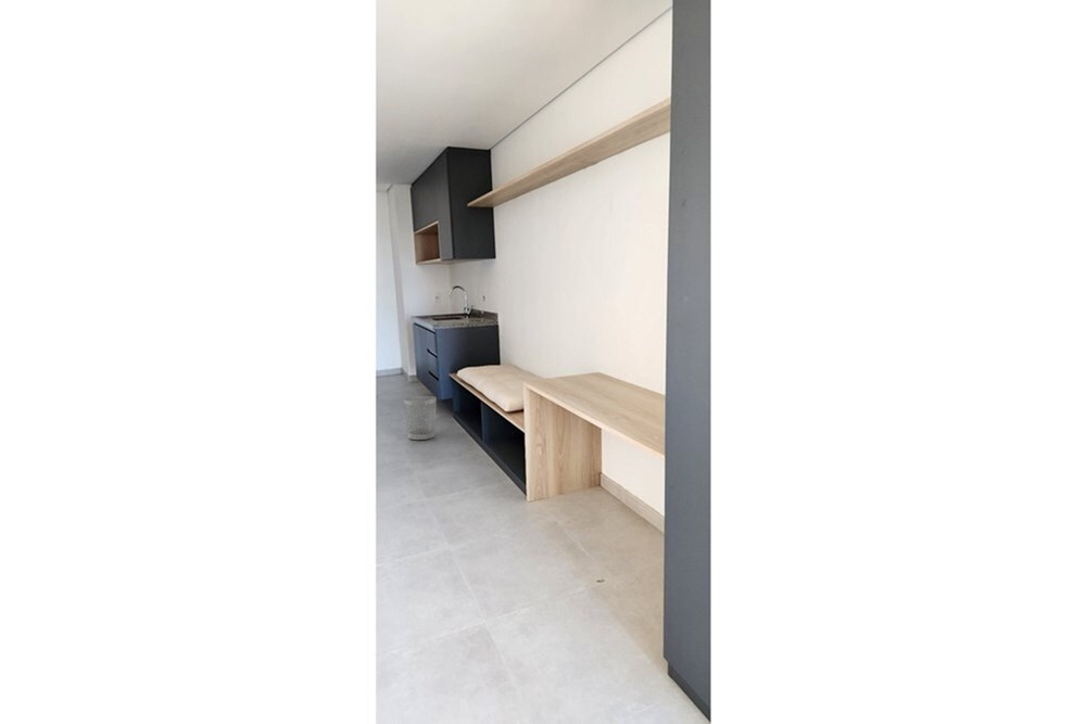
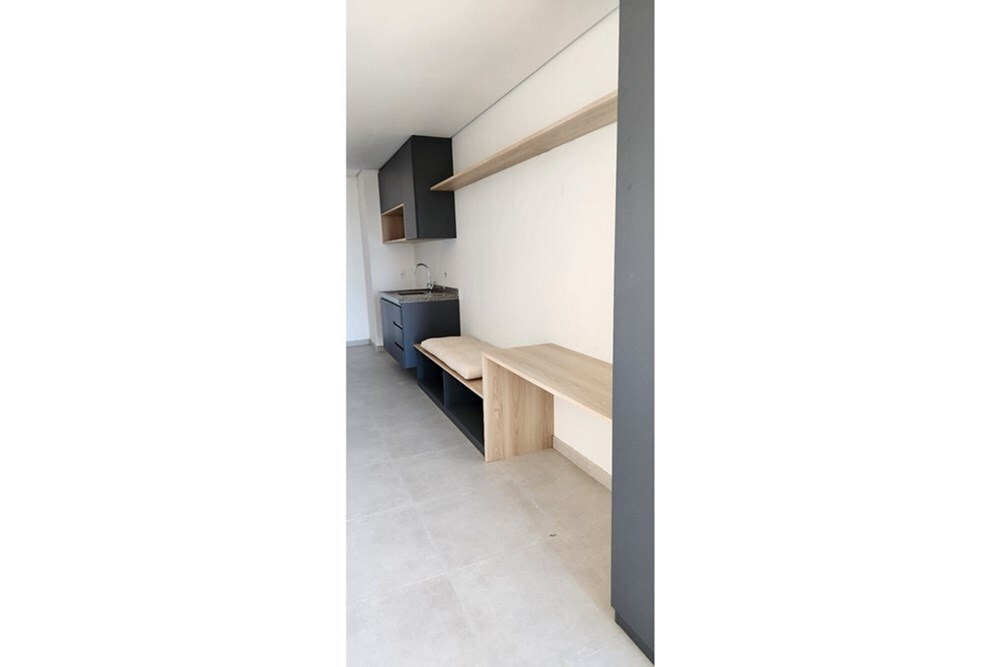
- wastebasket [403,395,438,441]
